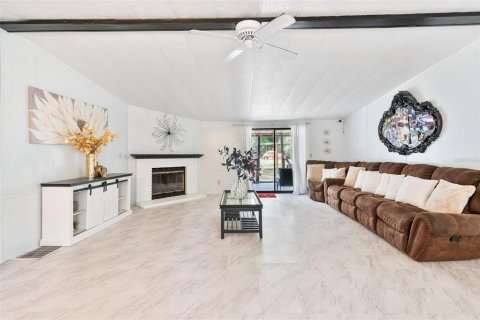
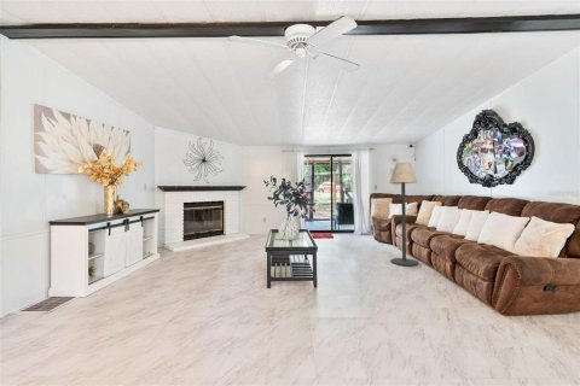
+ floor lamp [388,162,419,267]
